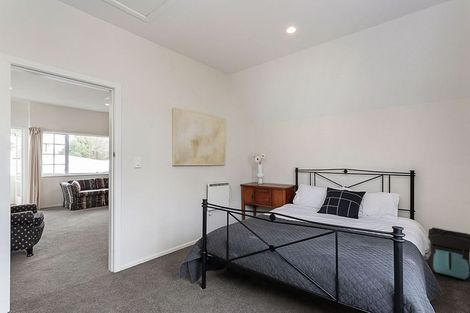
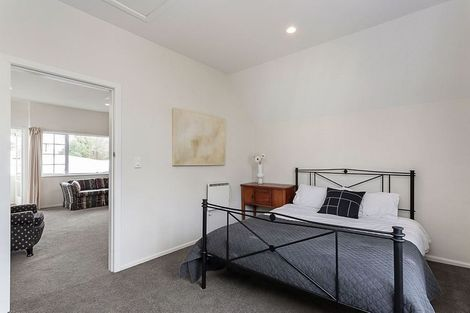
- backpack [427,227,470,280]
